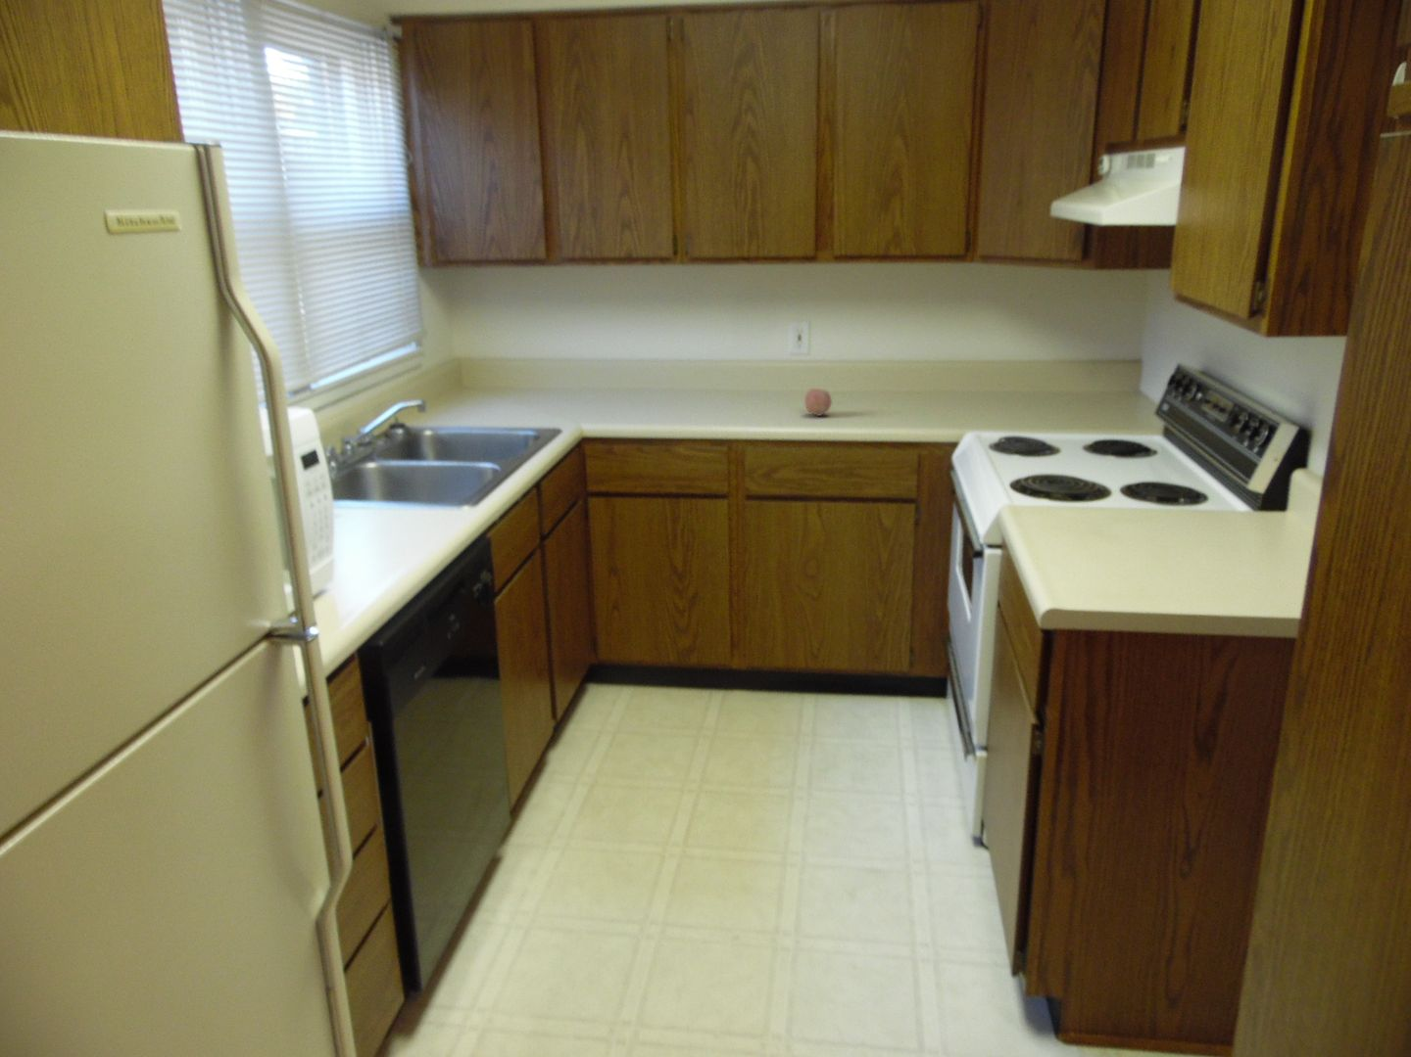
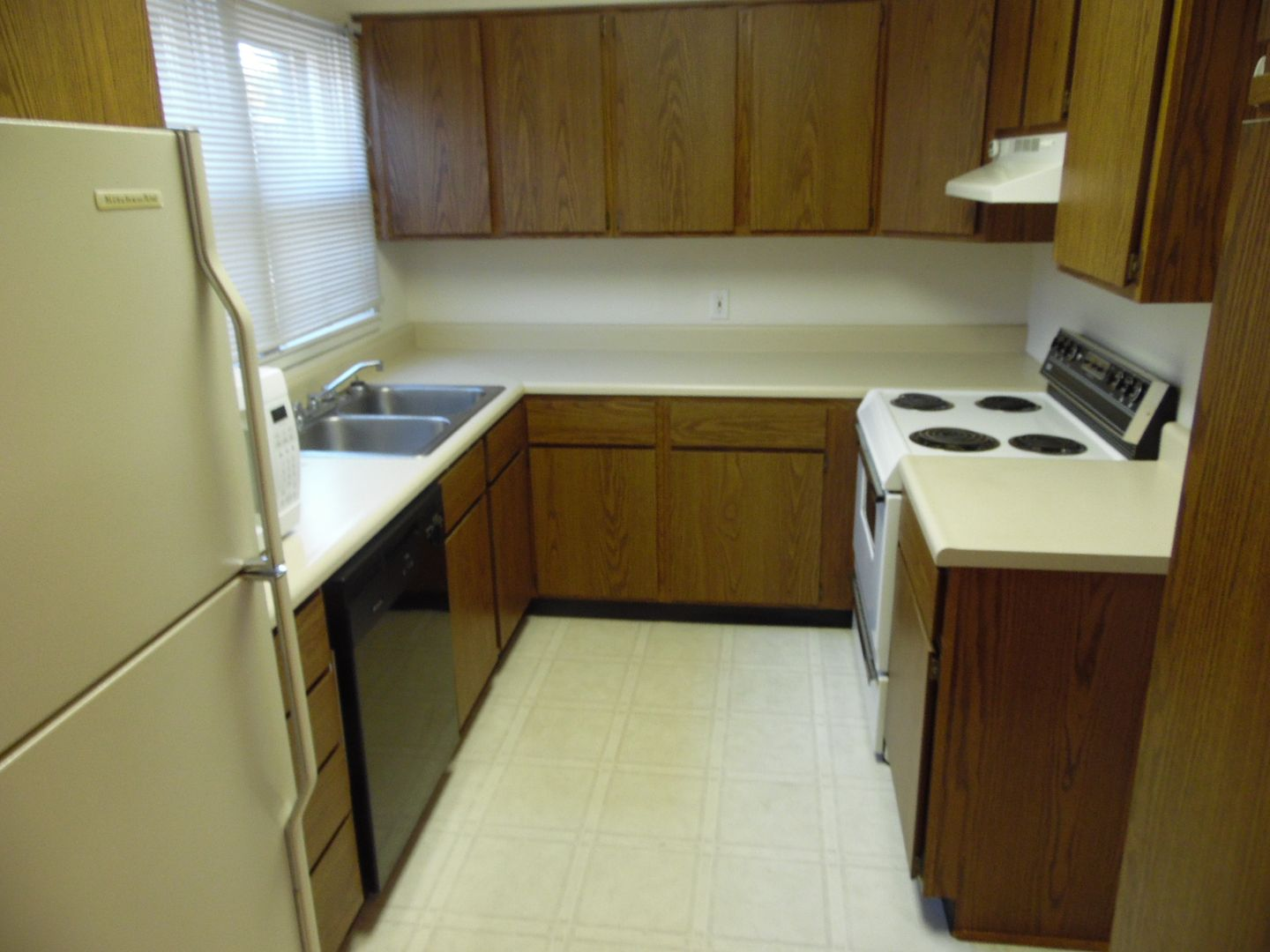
- fruit [803,387,833,417]
